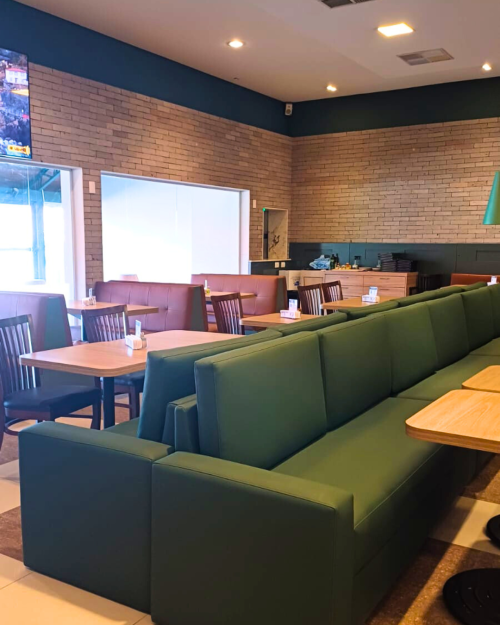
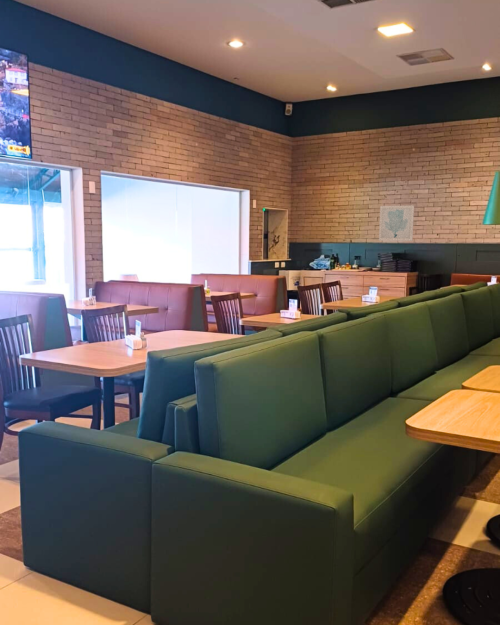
+ wall art [378,204,415,242]
